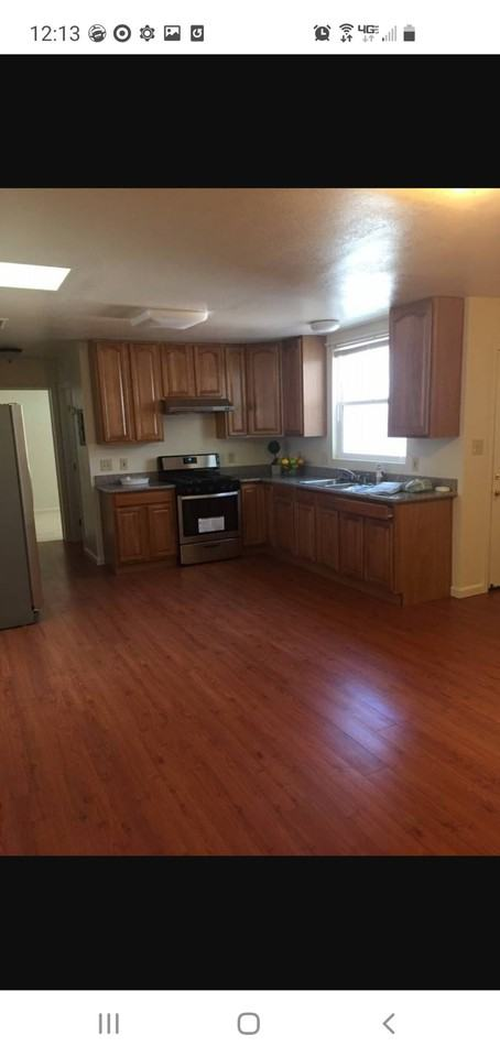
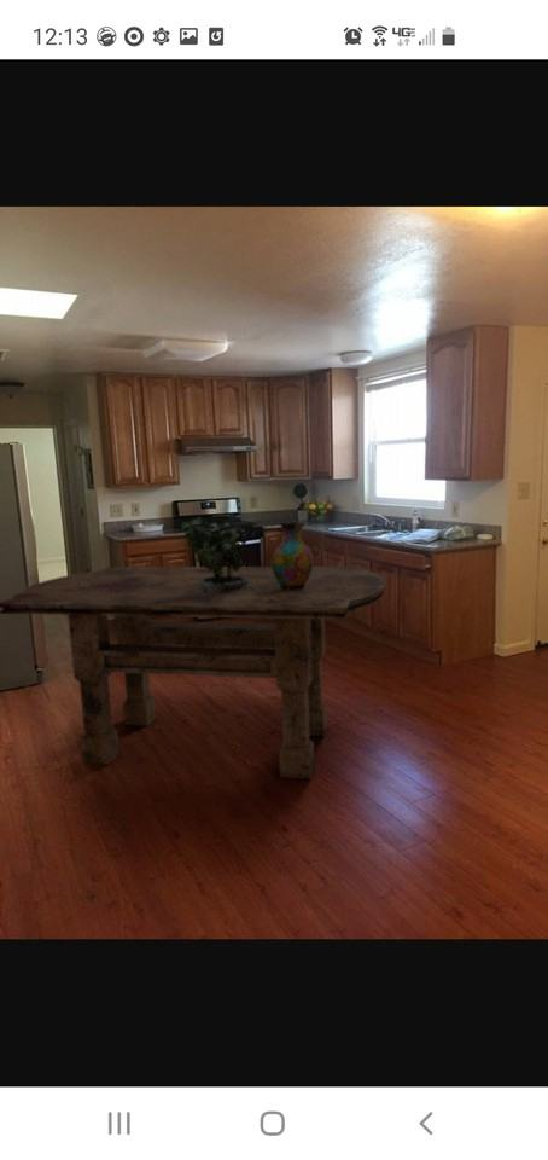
+ dining table [0,566,387,781]
+ vase [270,521,315,590]
+ potted plant [180,511,255,592]
